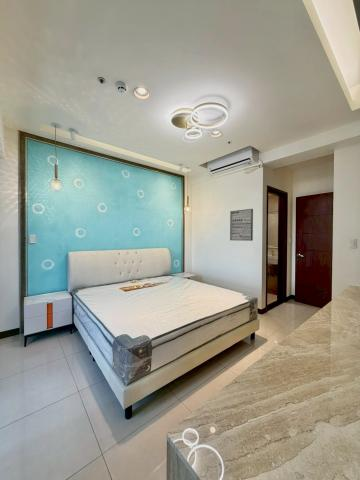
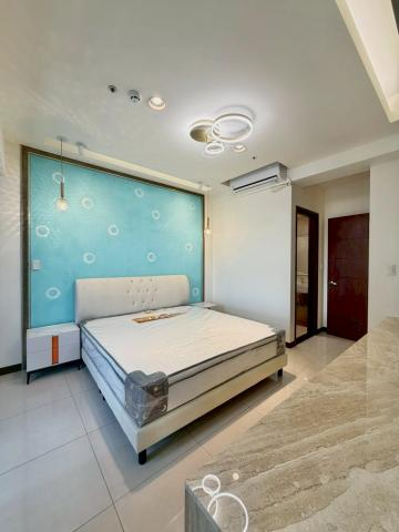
- wall art [229,208,254,242]
